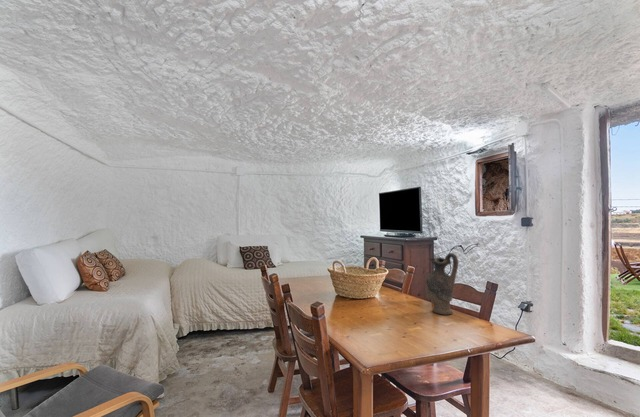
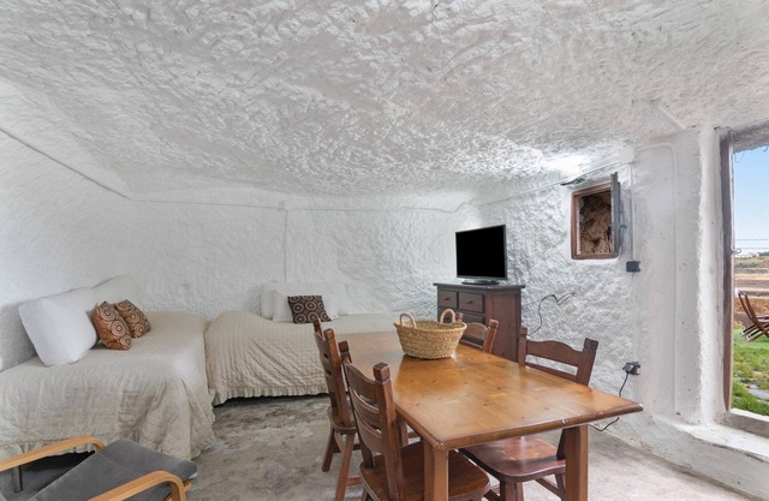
- ceramic pitcher [425,252,459,316]
